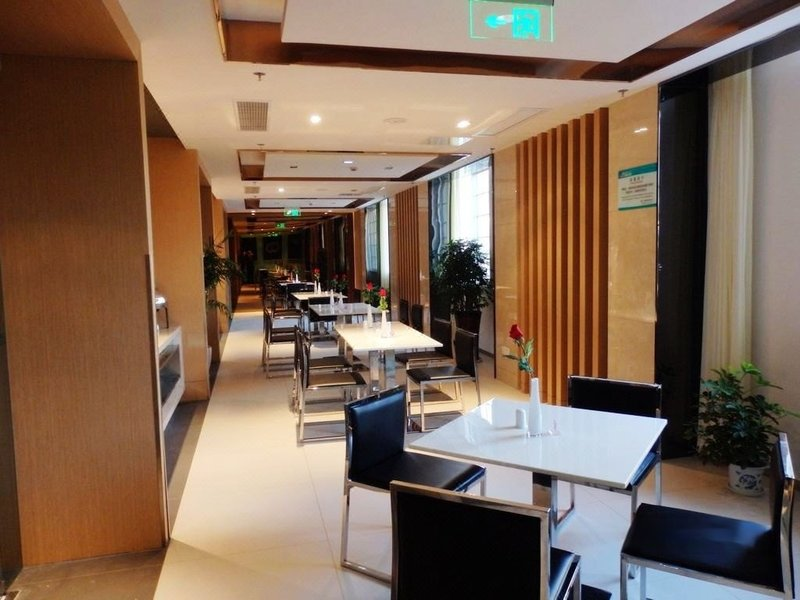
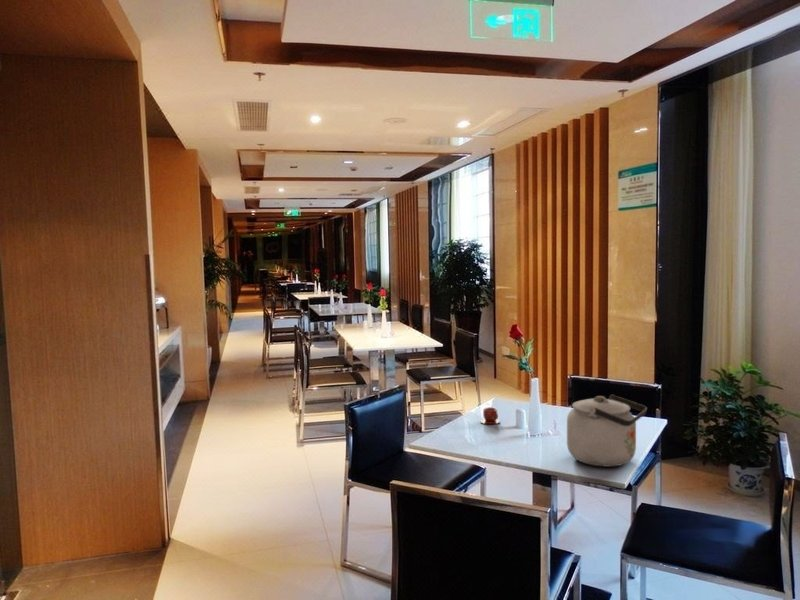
+ teacup [479,406,501,425]
+ kettle [566,394,648,468]
